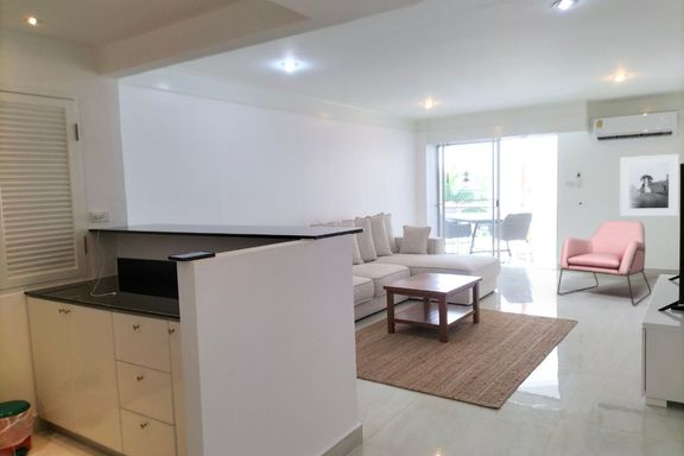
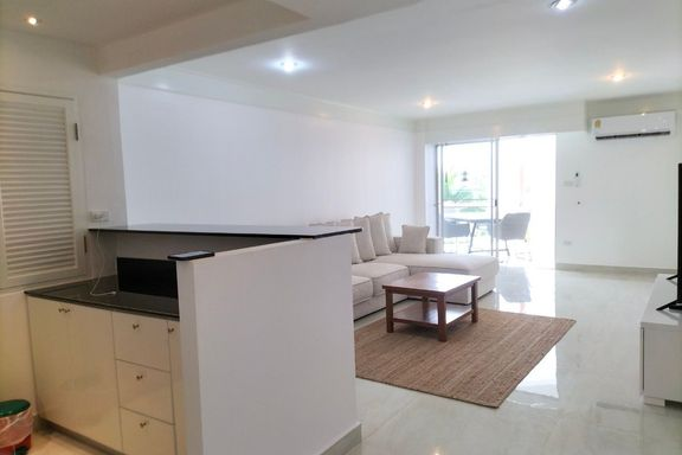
- armchair [556,220,652,306]
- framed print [619,153,680,217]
